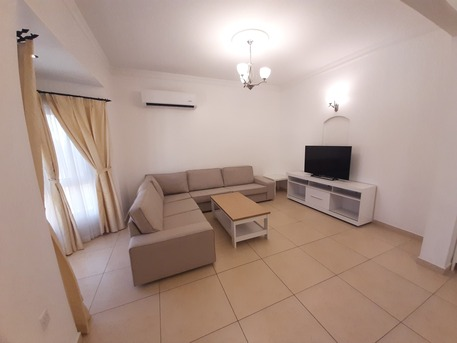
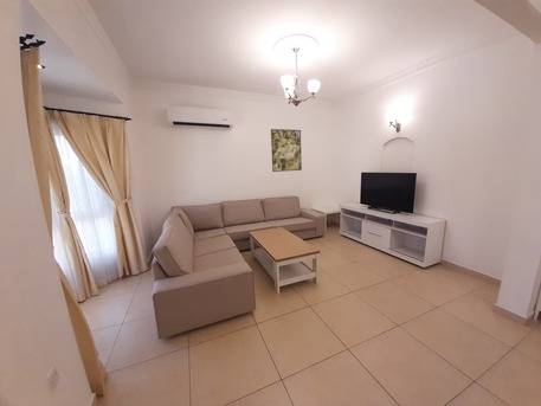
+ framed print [270,128,303,173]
